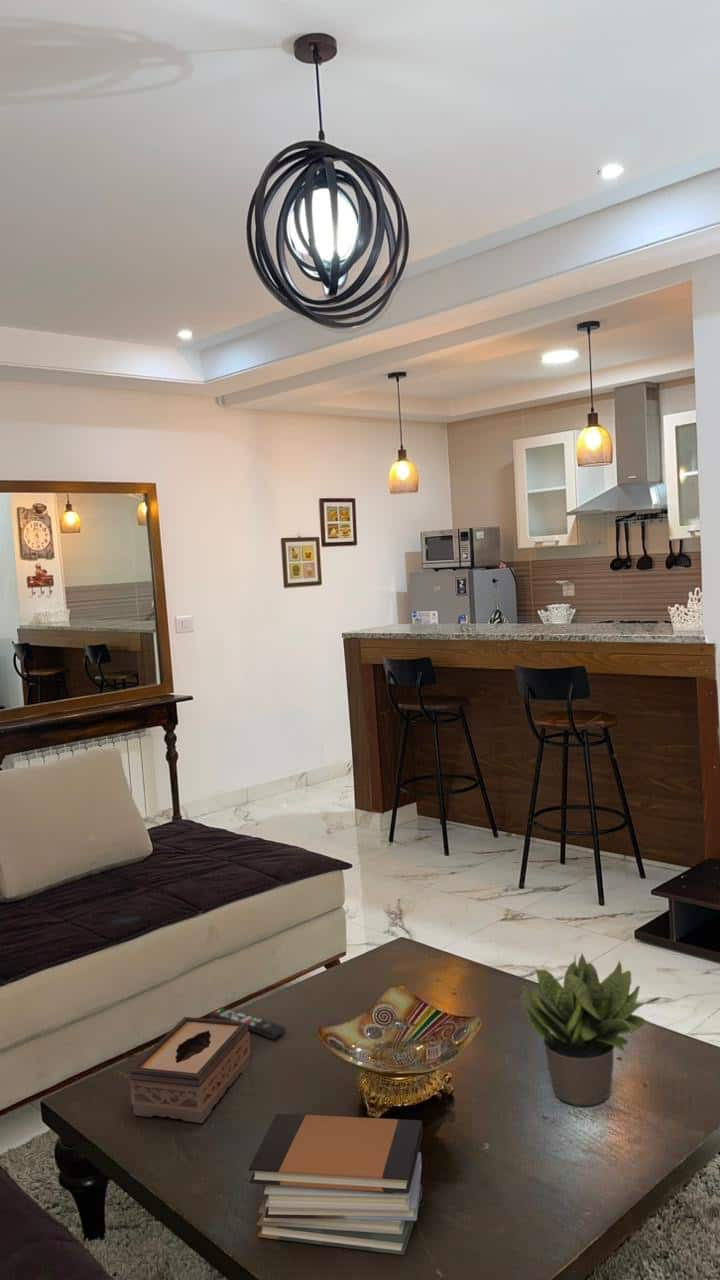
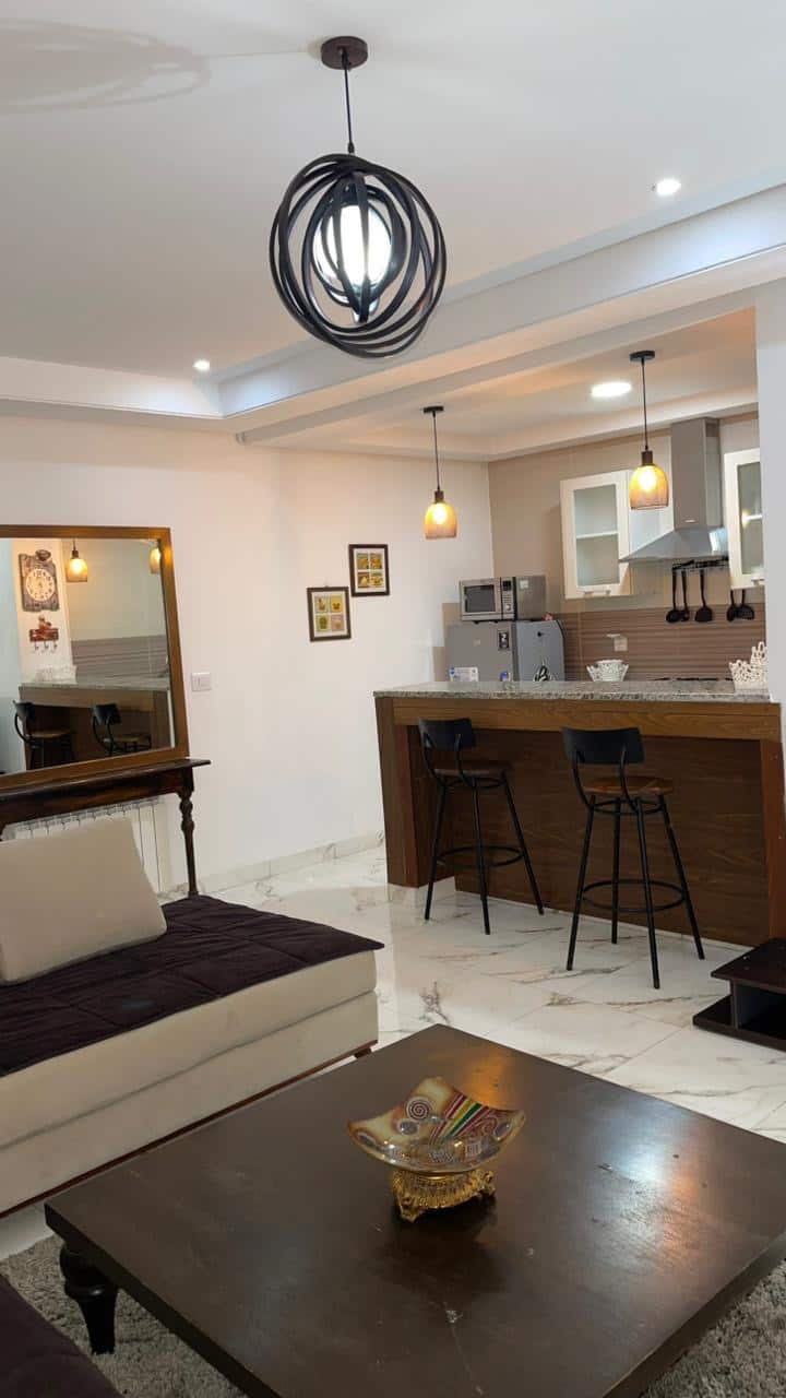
- potted plant [519,952,671,1107]
- tissue box [129,1016,252,1124]
- book stack [248,1113,423,1256]
- remote control [207,1007,286,1041]
